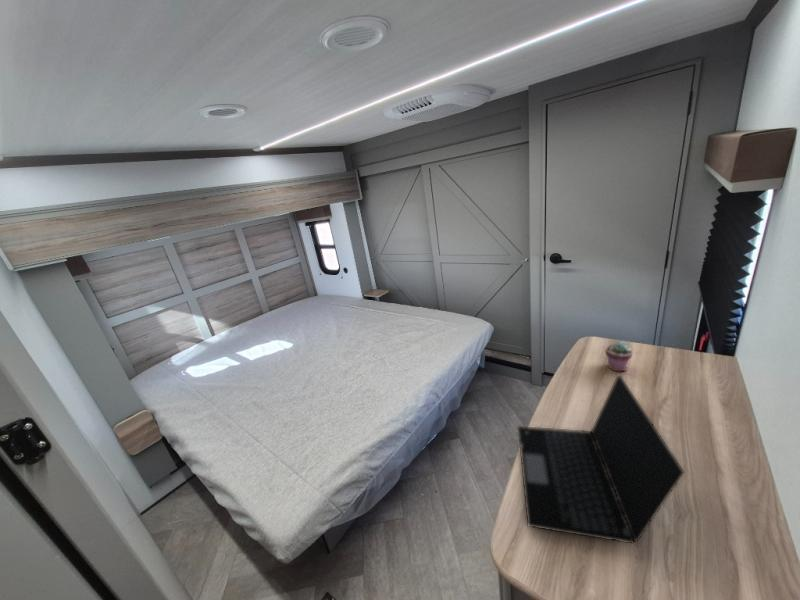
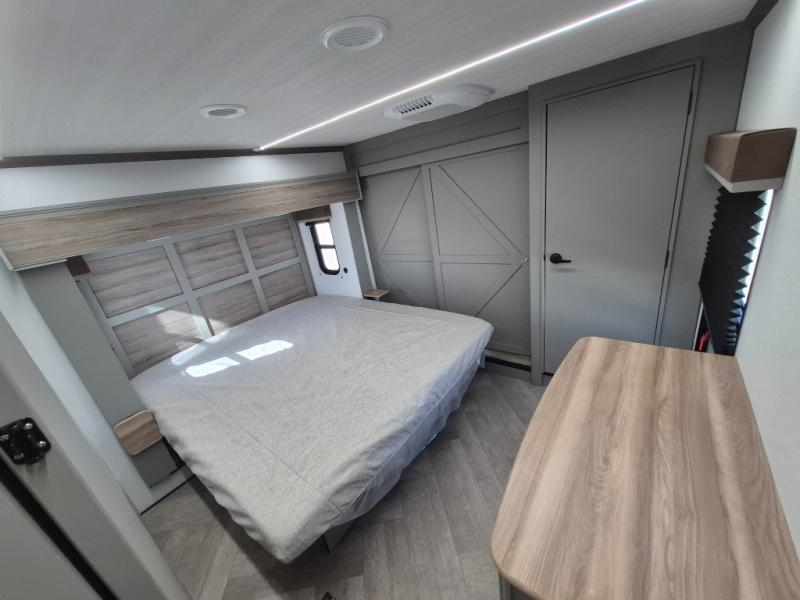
- laptop [517,373,686,545]
- potted succulent [604,341,633,373]
